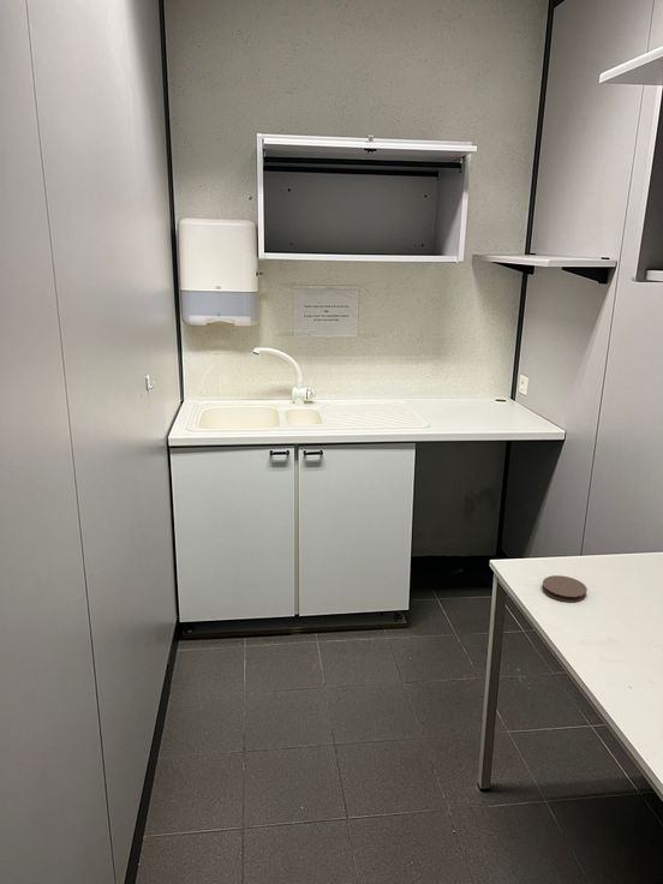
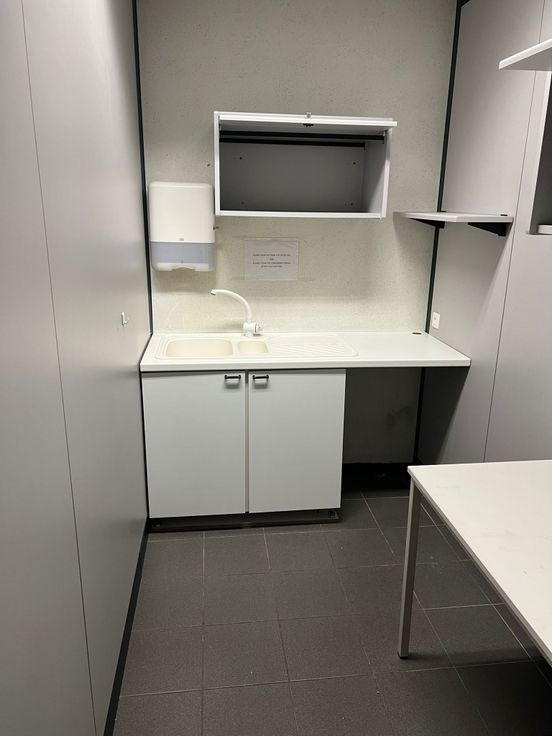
- coaster [542,574,589,603]
